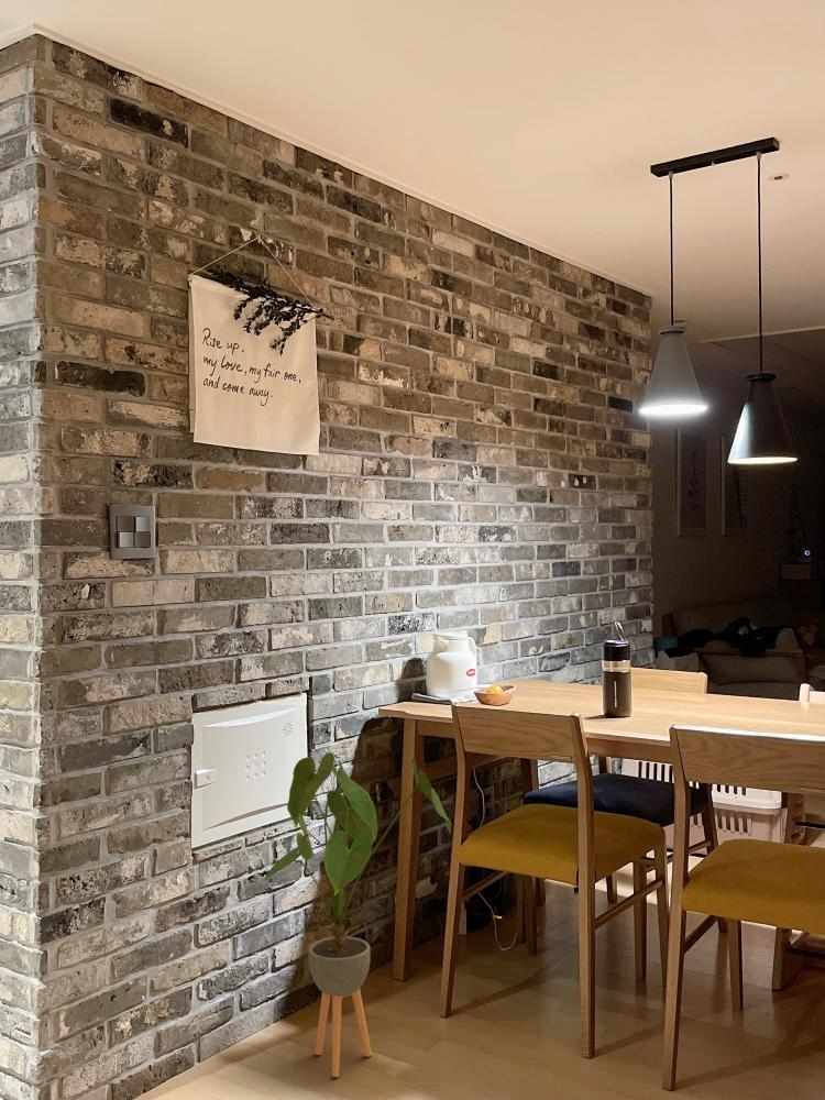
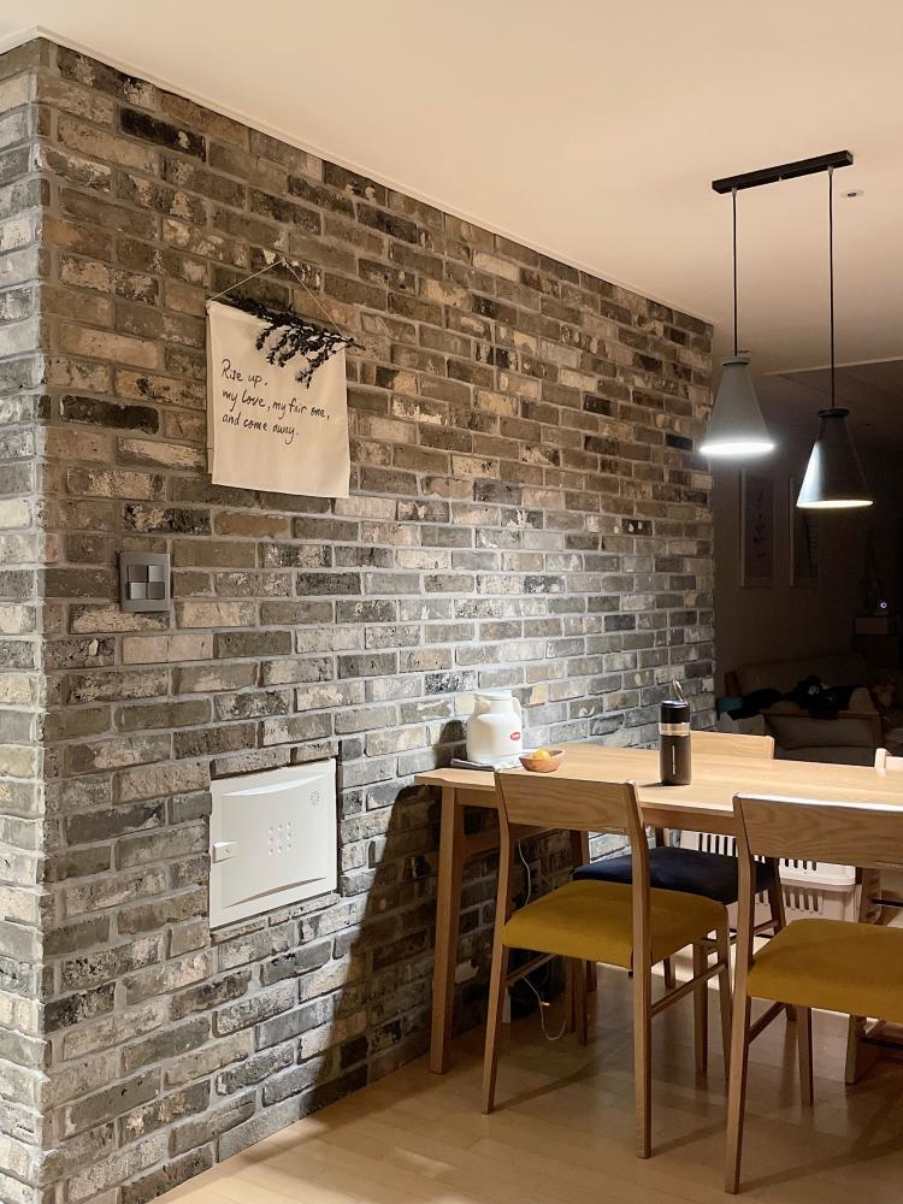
- house plant [260,751,452,1078]
